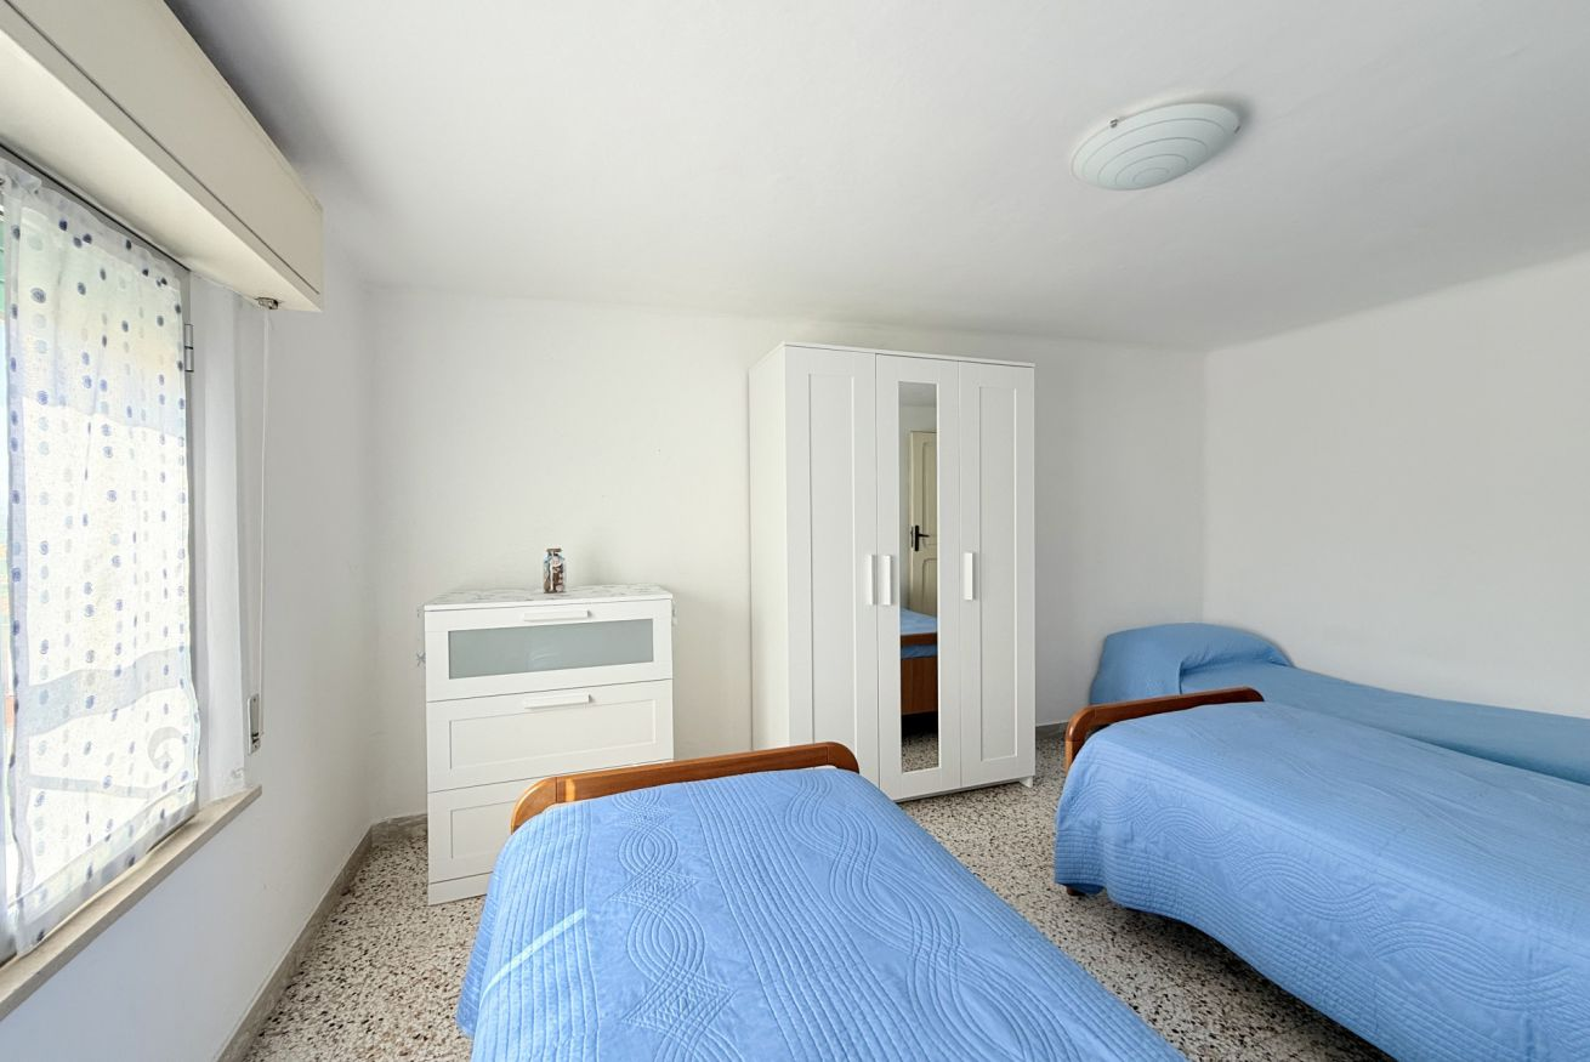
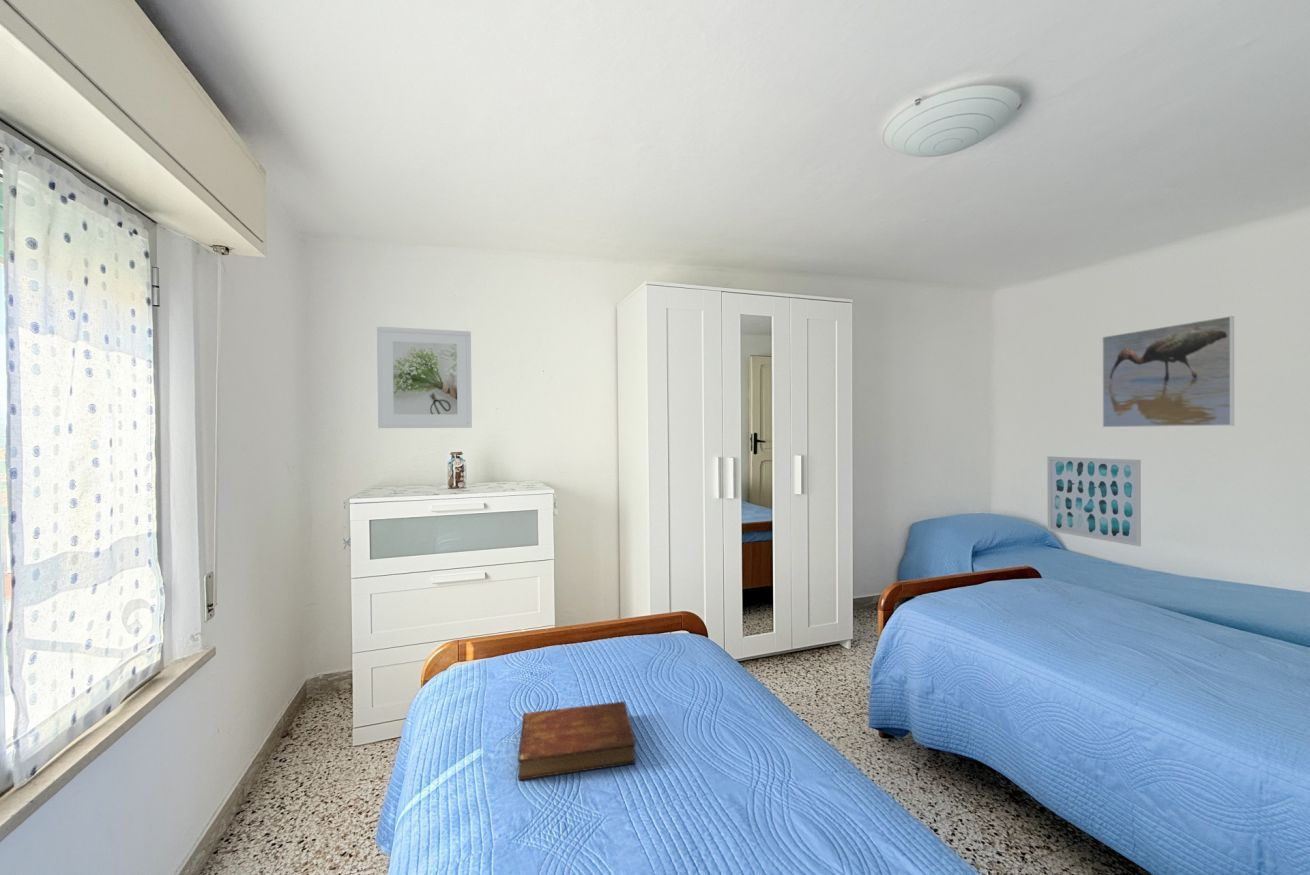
+ bible [517,700,637,781]
+ wall art [1046,455,1142,547]
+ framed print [376,326,473,429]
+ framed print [1101,315,1235,428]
